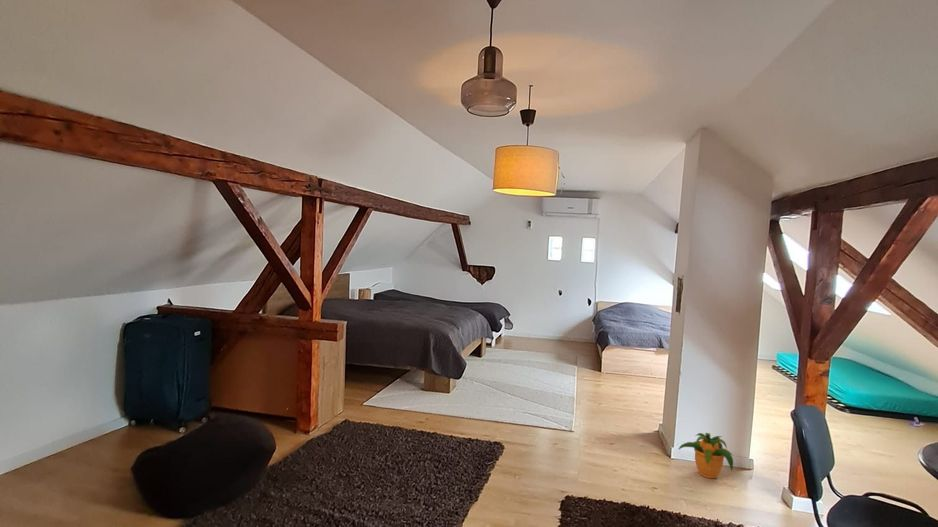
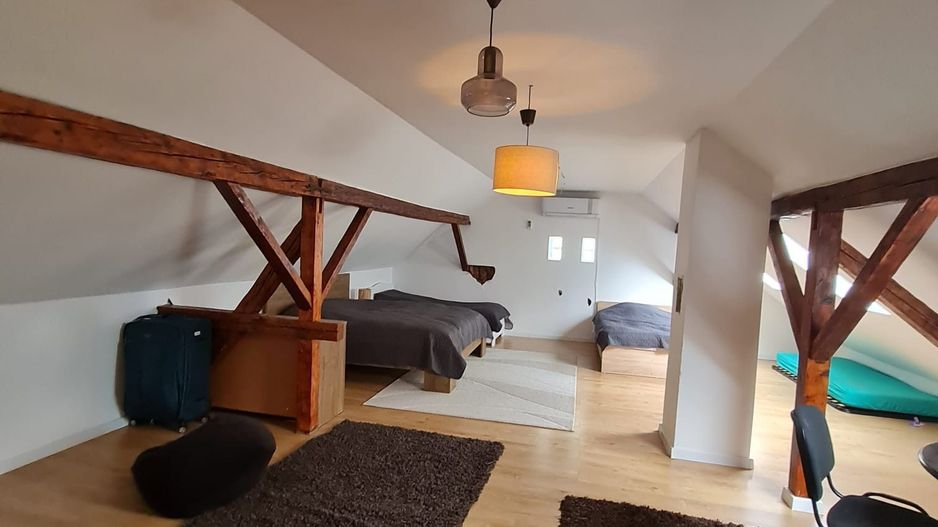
- potted plant [677,432,734,479]
